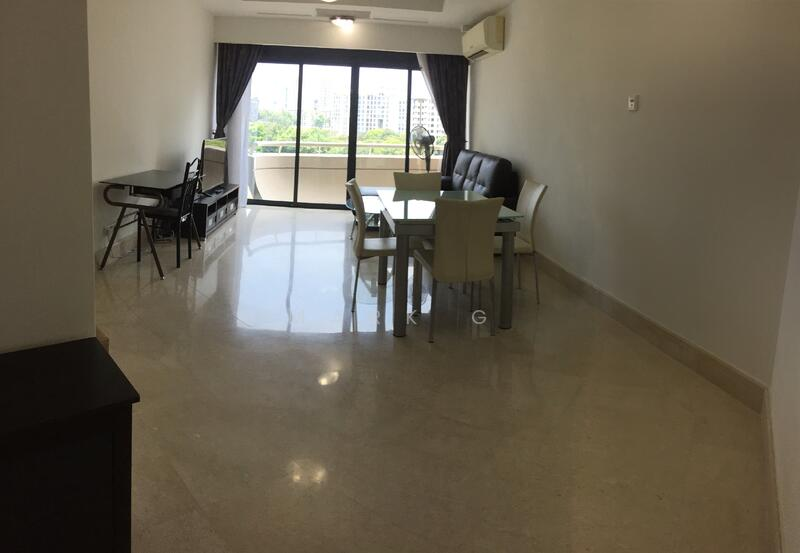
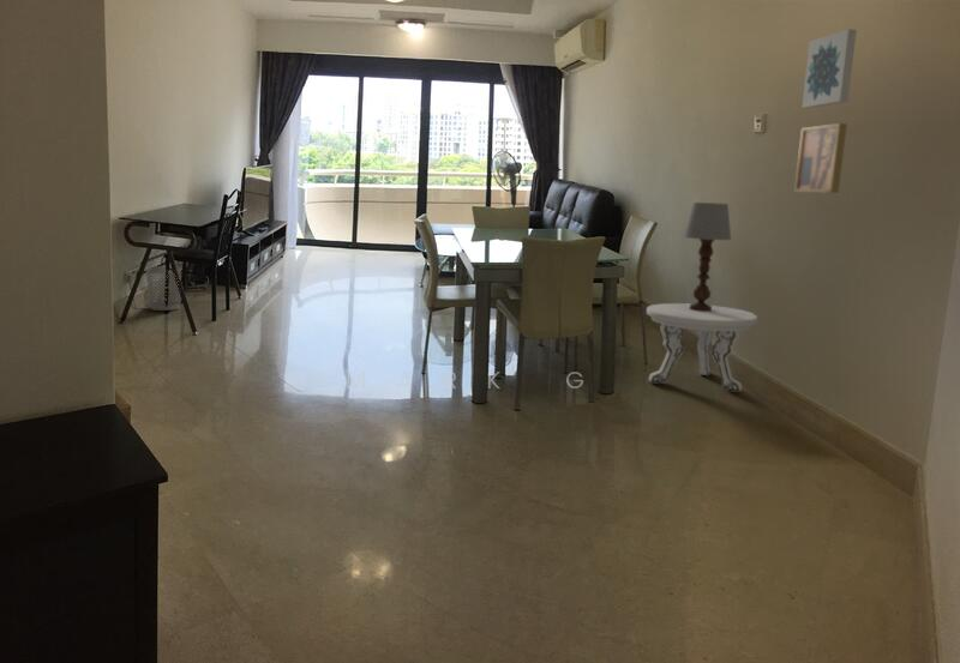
+ wall art [793,122,848,194]
+ side table [646,302,758,393]
+ wastebasket [144,265,182,312]
+ table lamp [682,201,733,312]
+ wall art [800,28,858,109]
